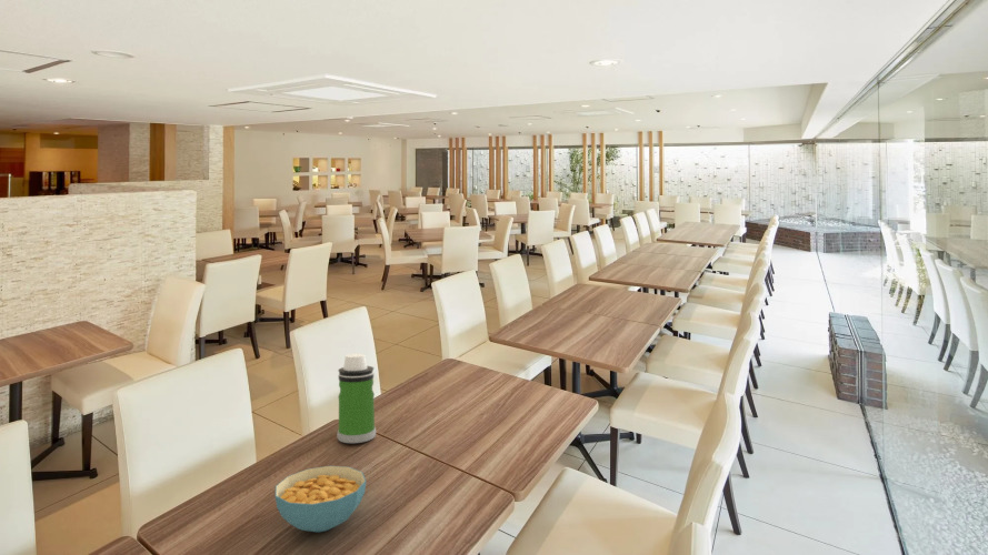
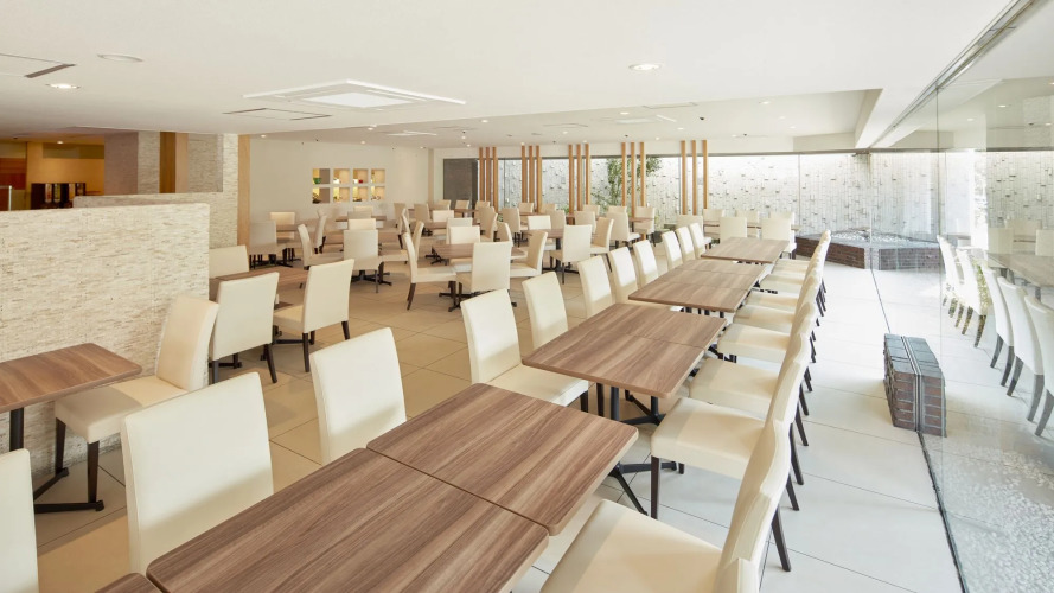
- water bottle [336,353,377,444]
- cereal bowl [275,465,367,533]
